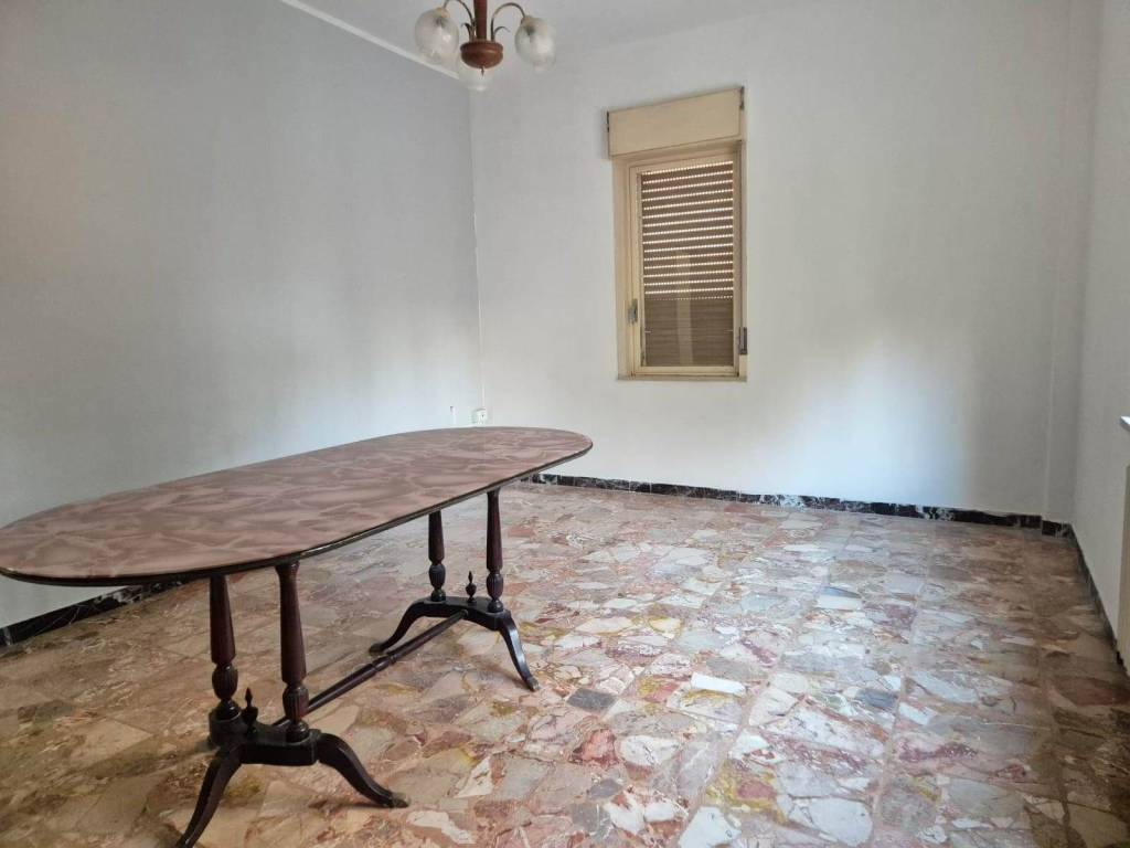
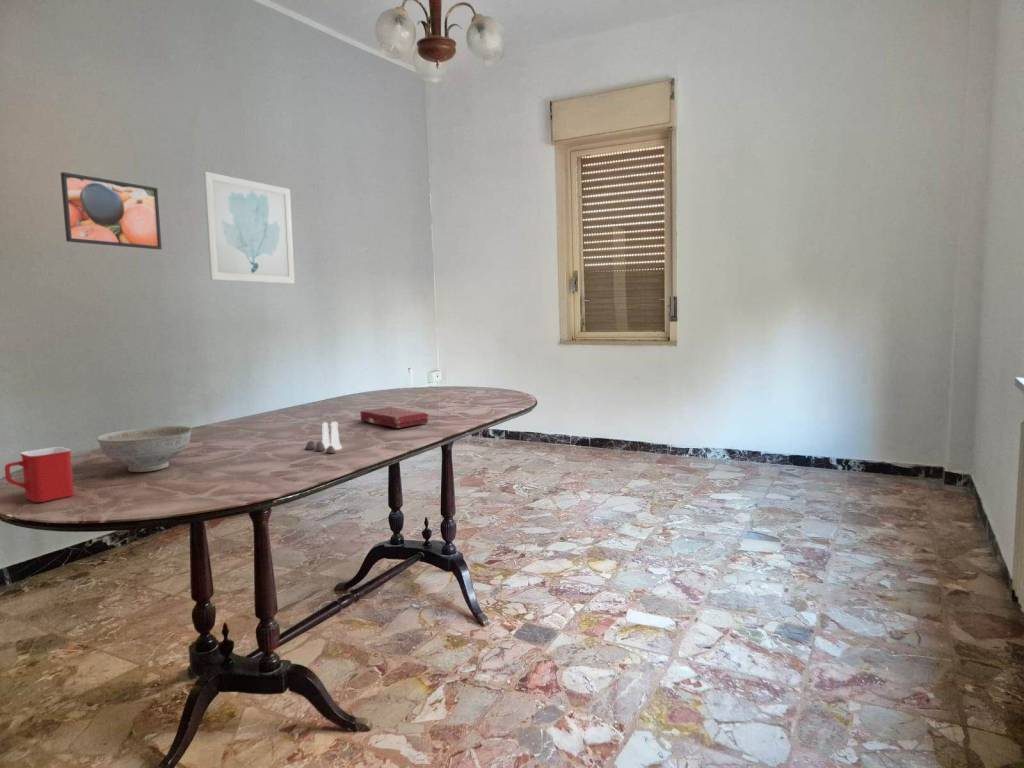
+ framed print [60,171,163,250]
+ wall art [203,171,296,285]
+ salt and pepper shaker set [304,421,343,454]
+ decorative bowl [96,425,193,473]
+ mug [4,446,75,503]
+ book [359,406,430,429]
